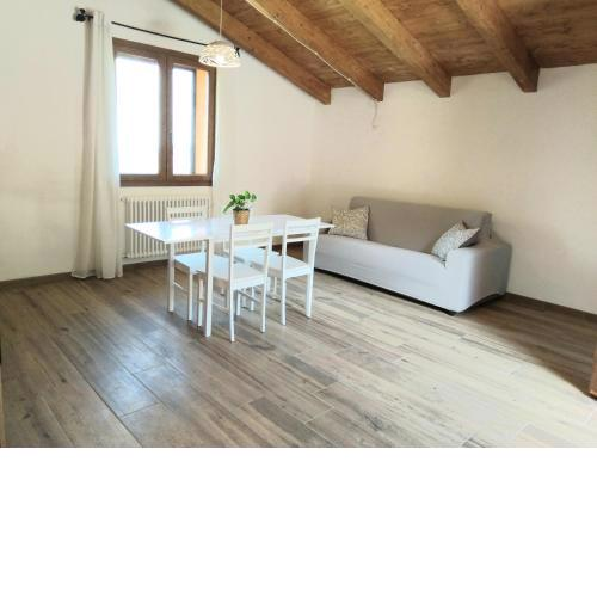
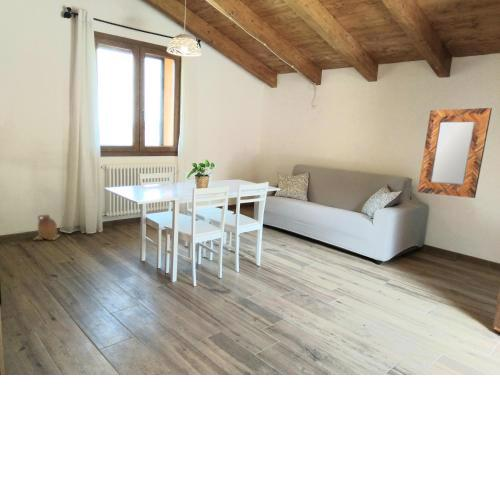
+ ceramic jug [33,214,61,241]
+ home mirror [417,107,493,199]
